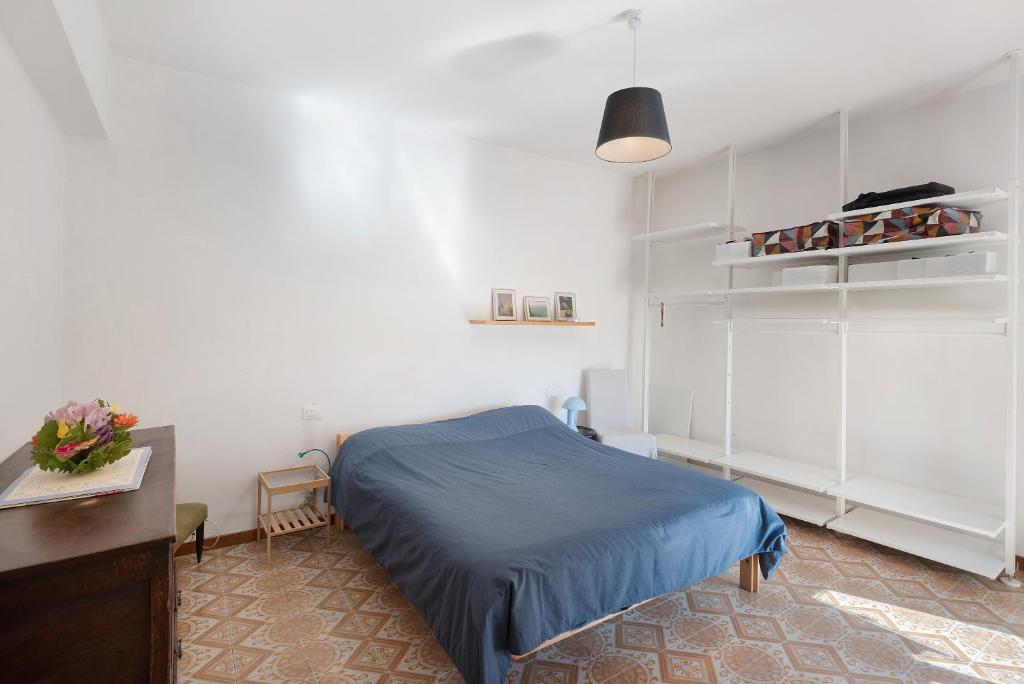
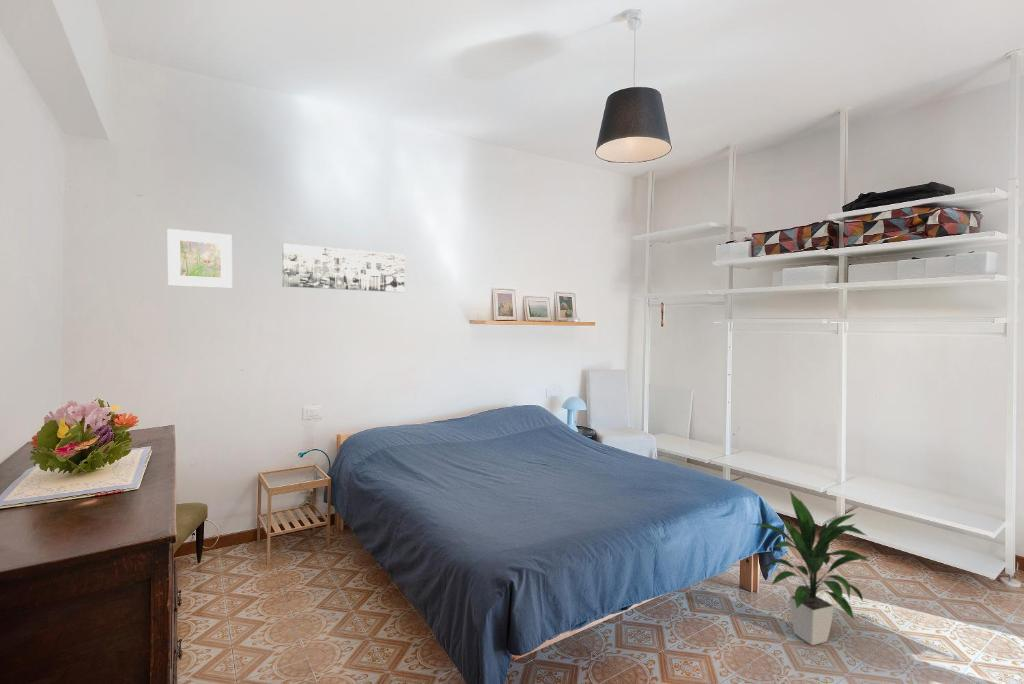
+ wall art [281,242,405,293]
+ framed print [167,228,233,289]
+ indoor plant [749,490,872,646]
